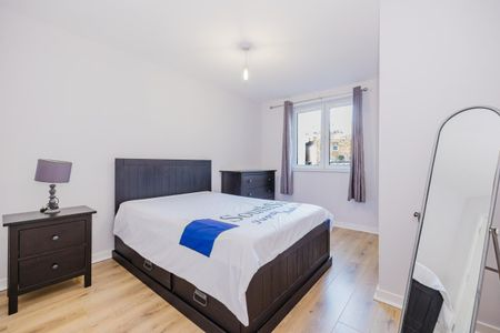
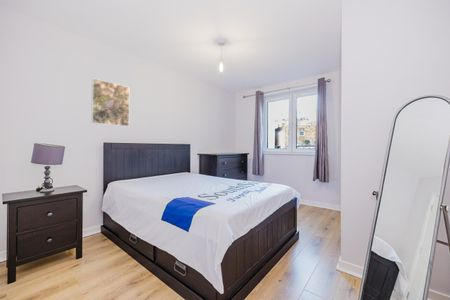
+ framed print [90,77,130,128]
